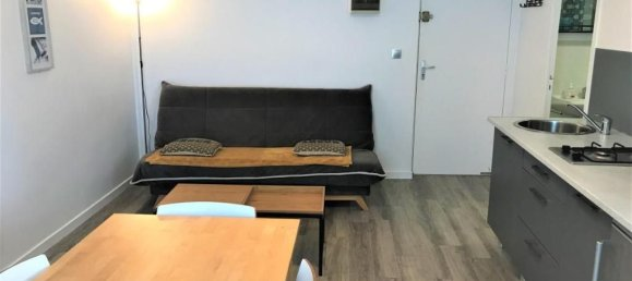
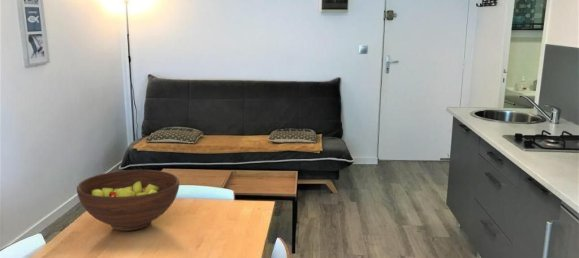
+ fruit bowl [76,169,180,232]
